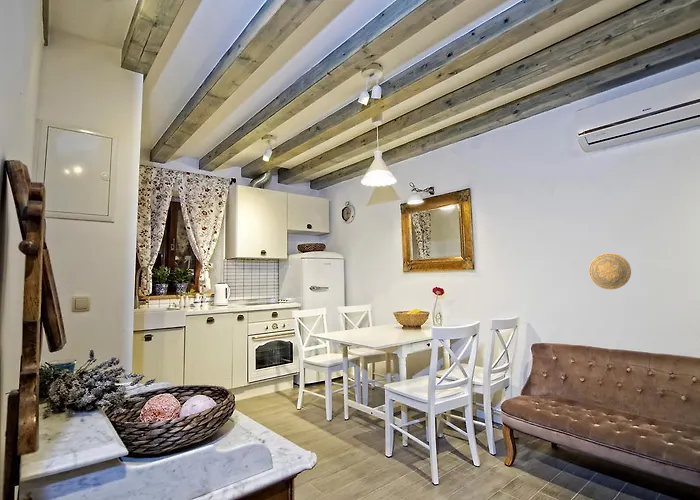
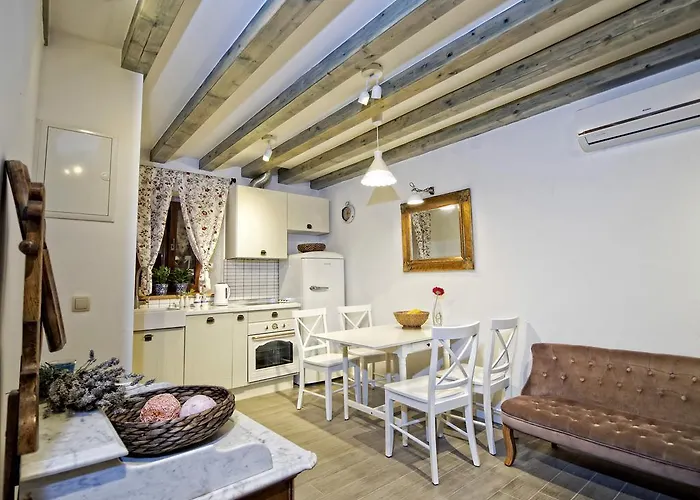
- decorative plate [588,252,632,290]
